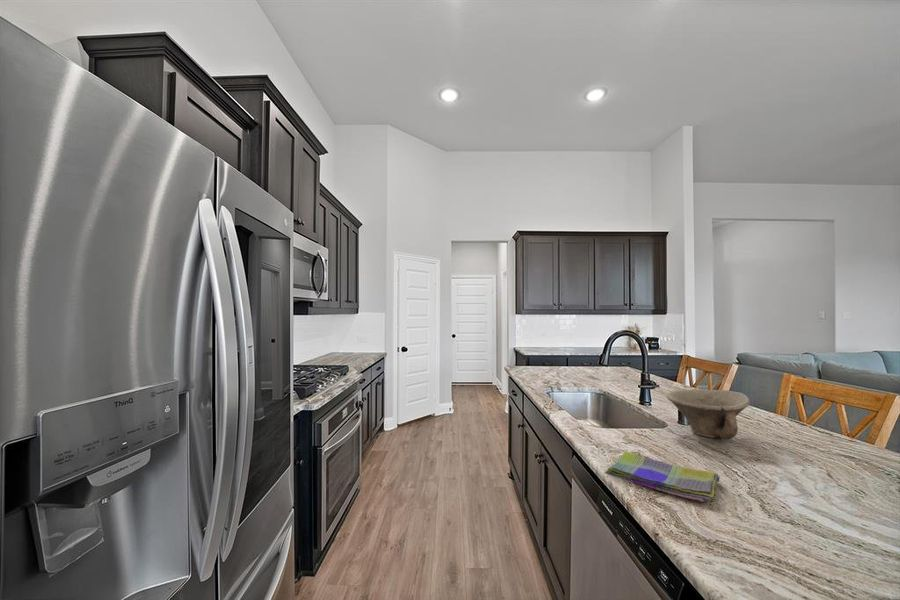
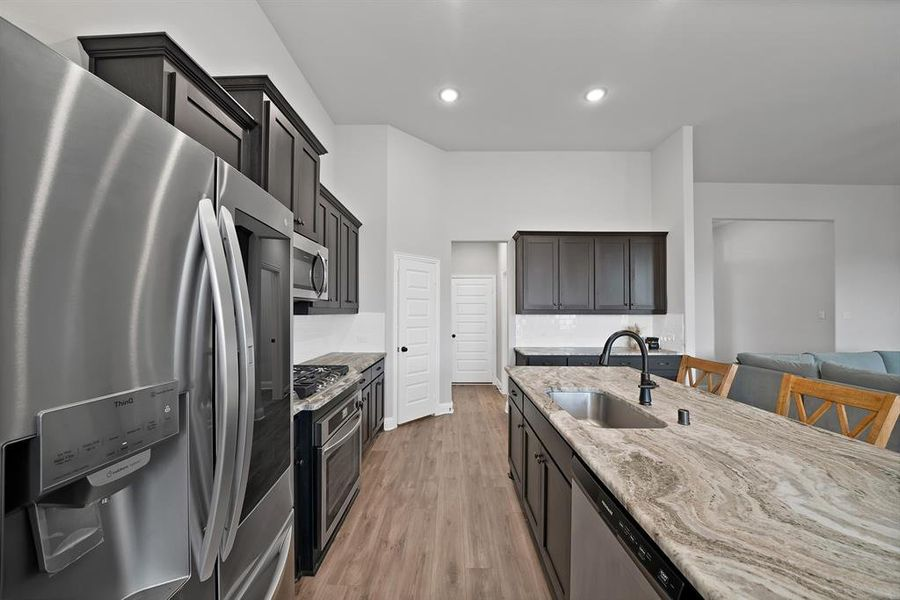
- bowl [666,388,751,440]
- dish towel [604,450,721,503]
